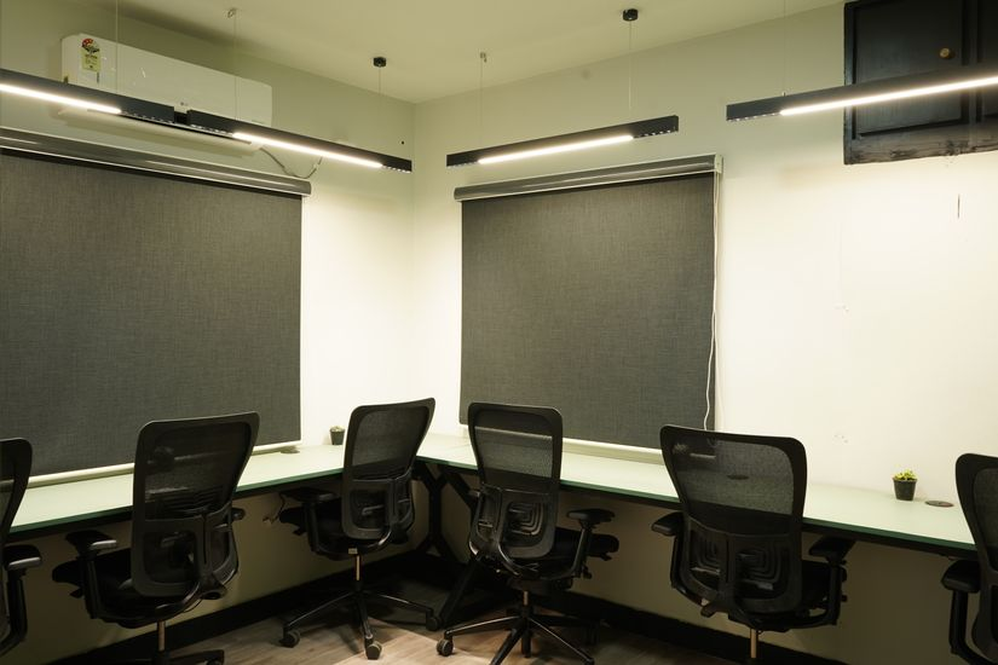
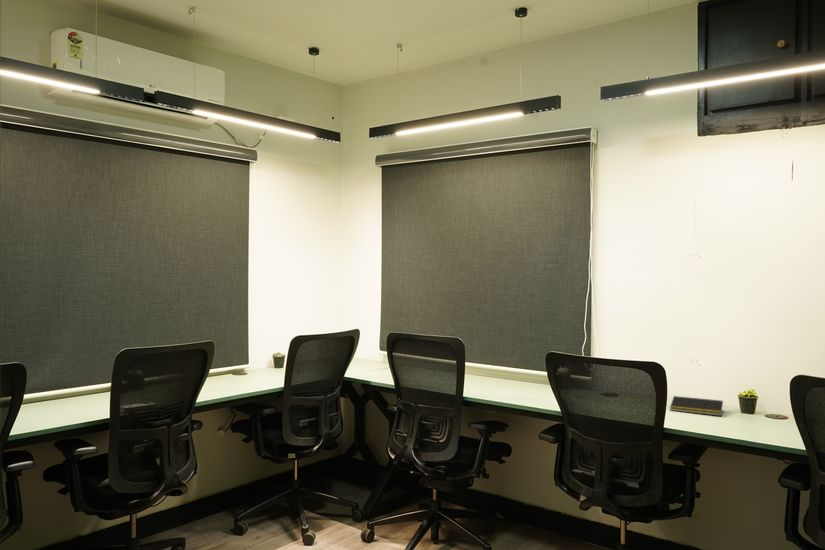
+ notepad [669,395,724,417]
